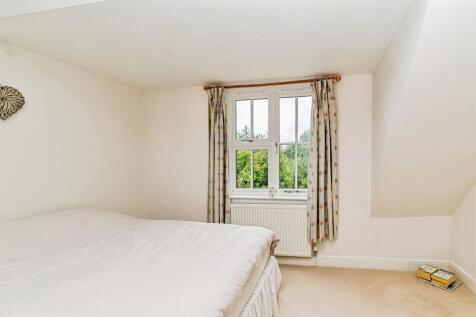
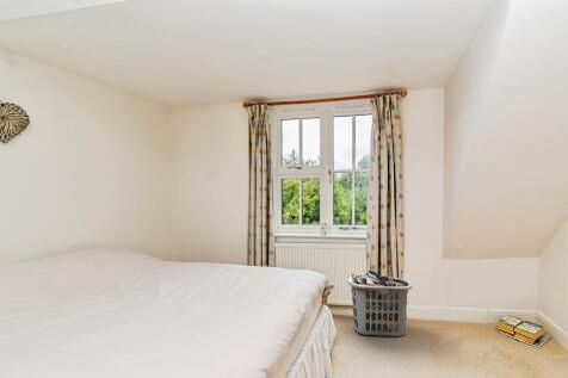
+ clothes hamper [347,269,413,337]
